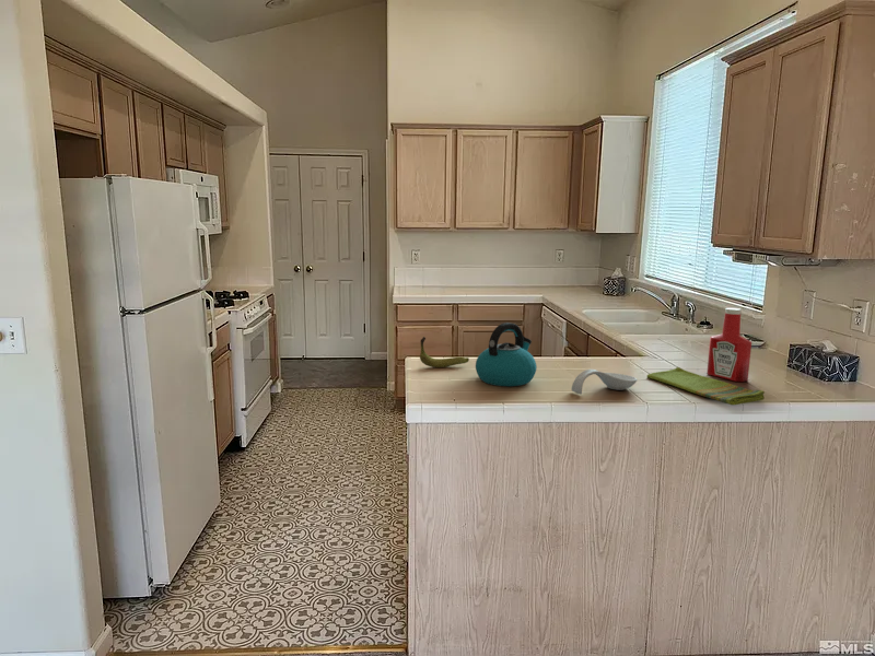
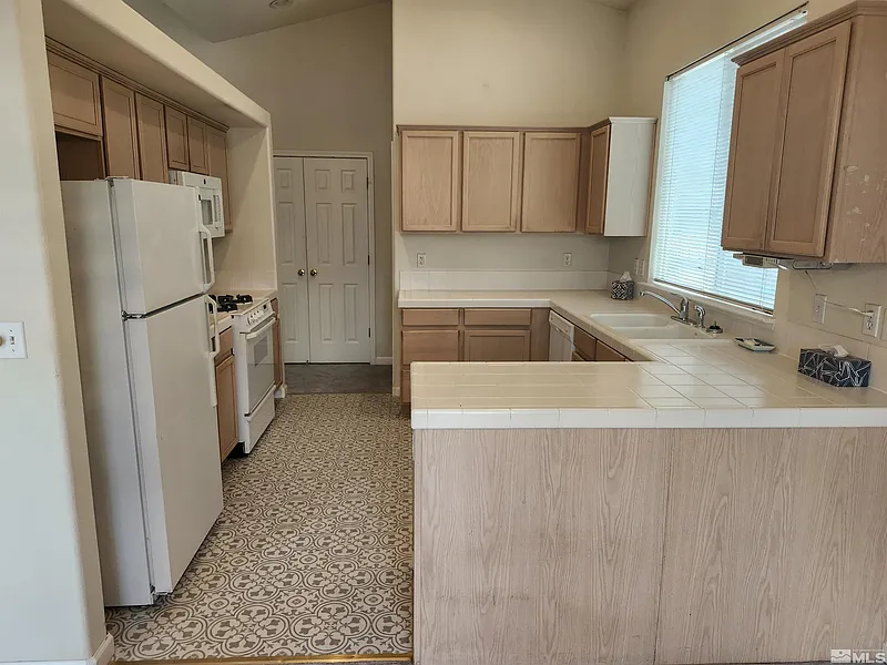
- banana [419,336,470,368]
- dish towel [646,366,766,406]
- spoon rest [571,368,638,395]
- kettle [475,321,538,387]
- soap bottle [705,307,752,383]
